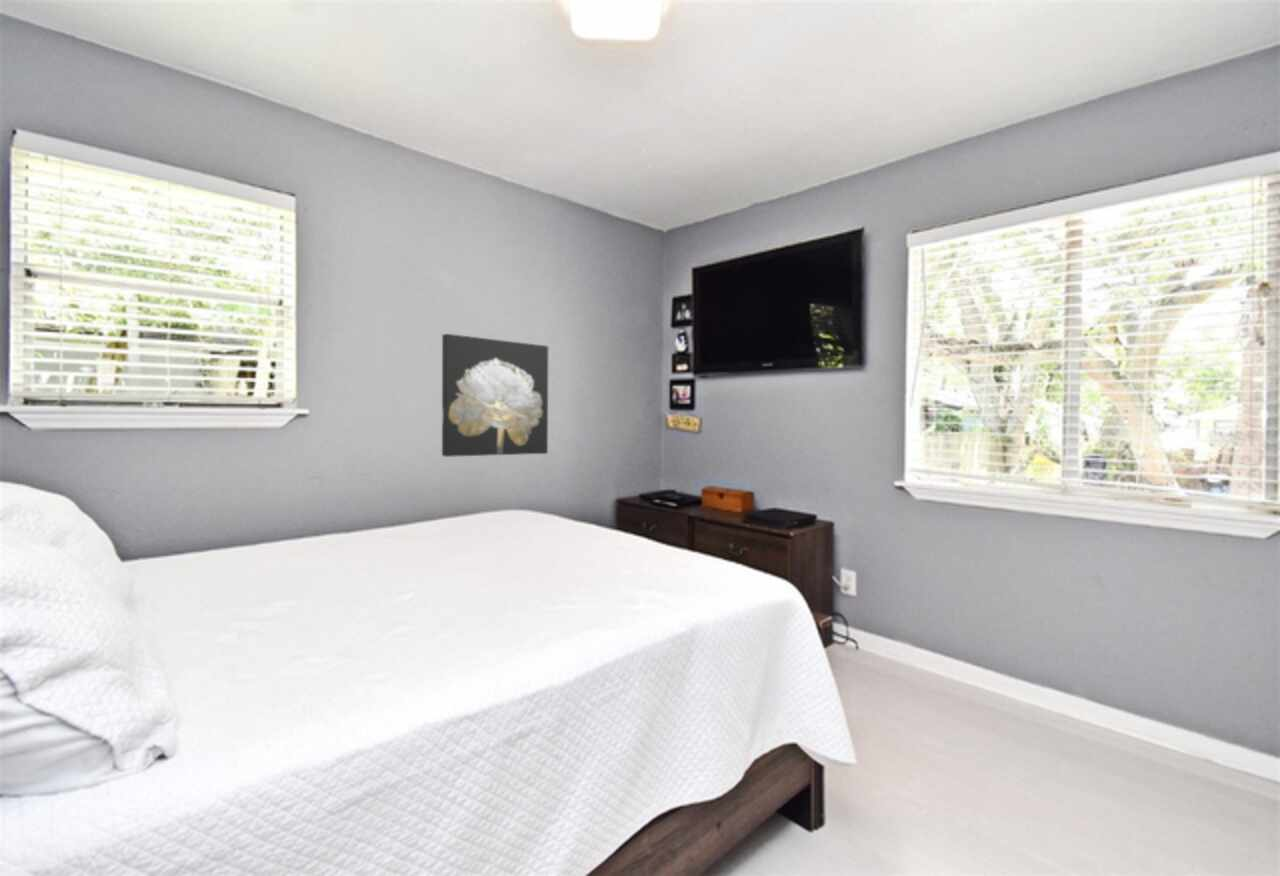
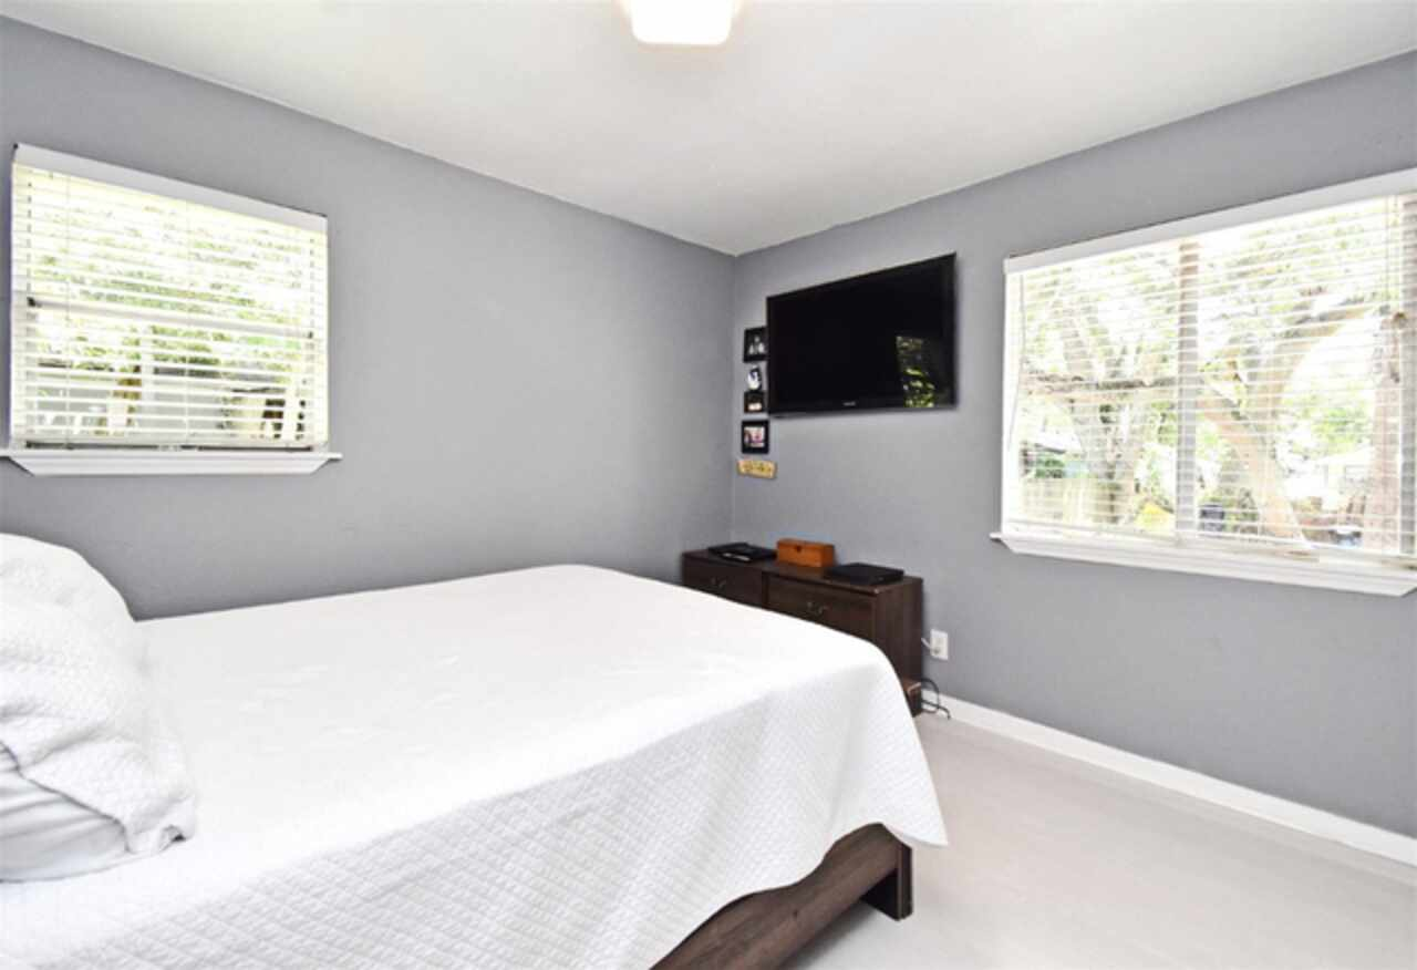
- wall art [441,333,549,458]
